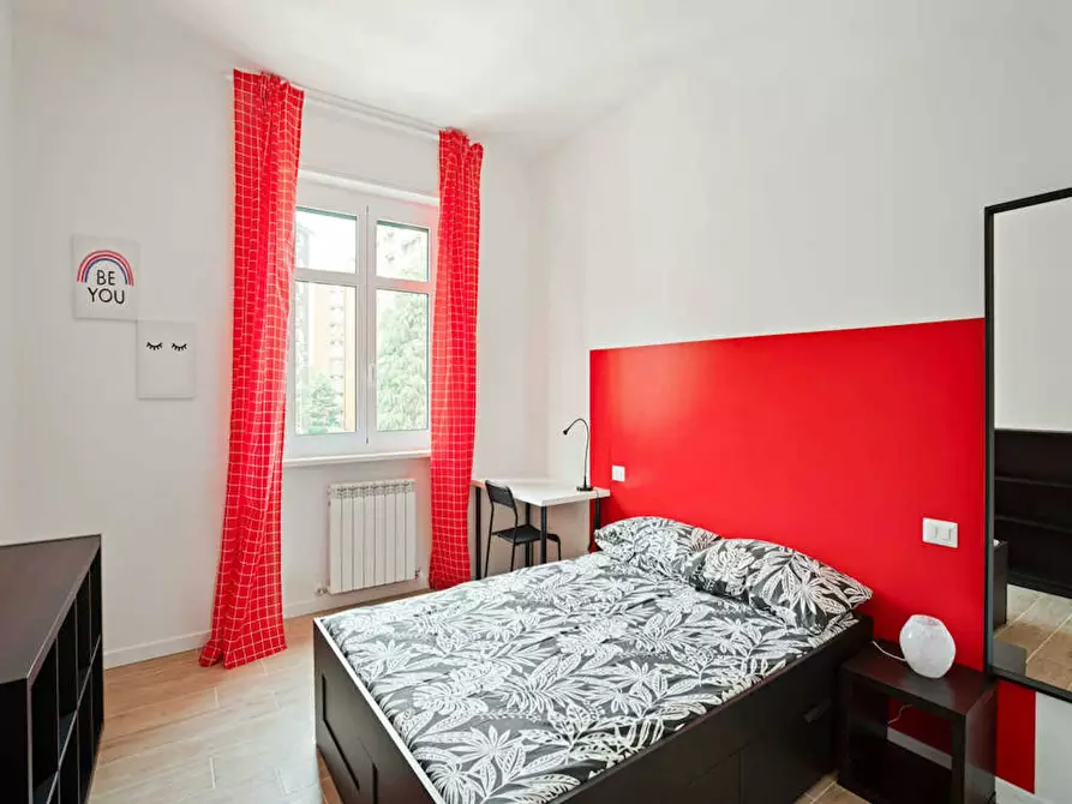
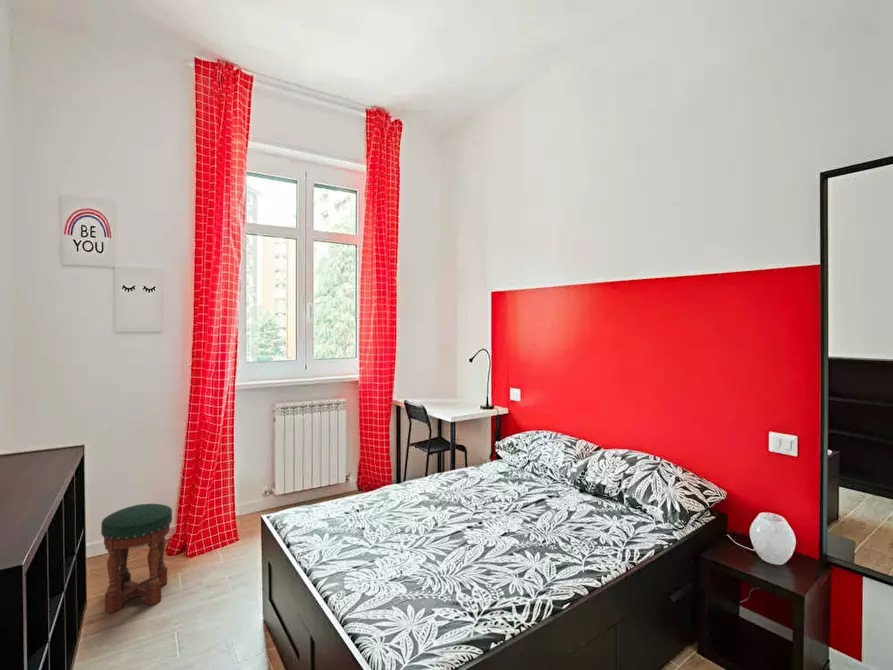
+ stool [100,503,173,614]
